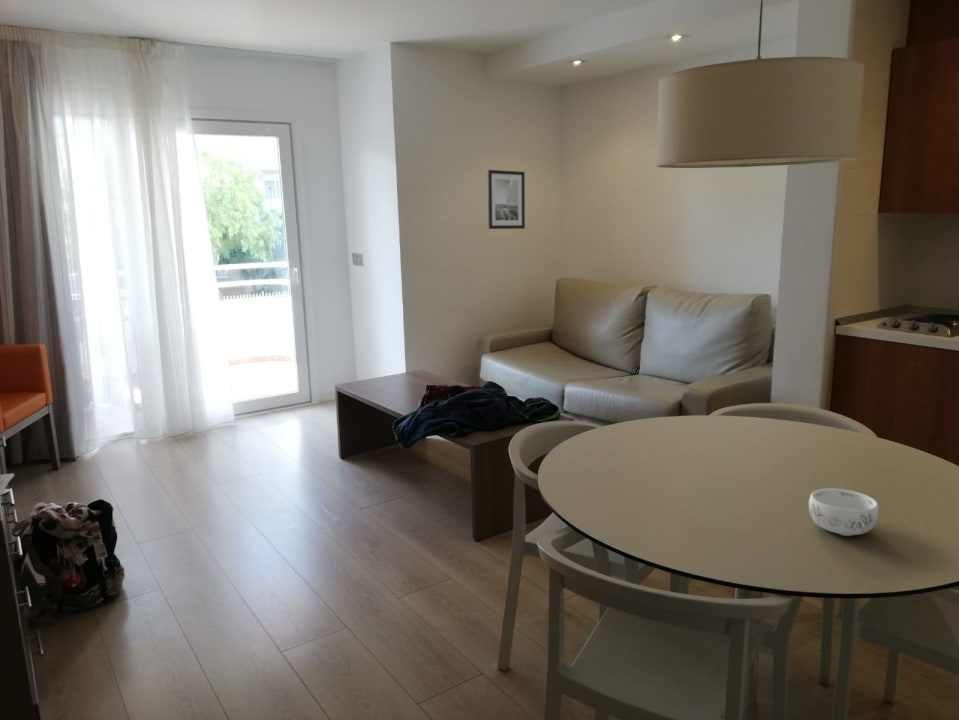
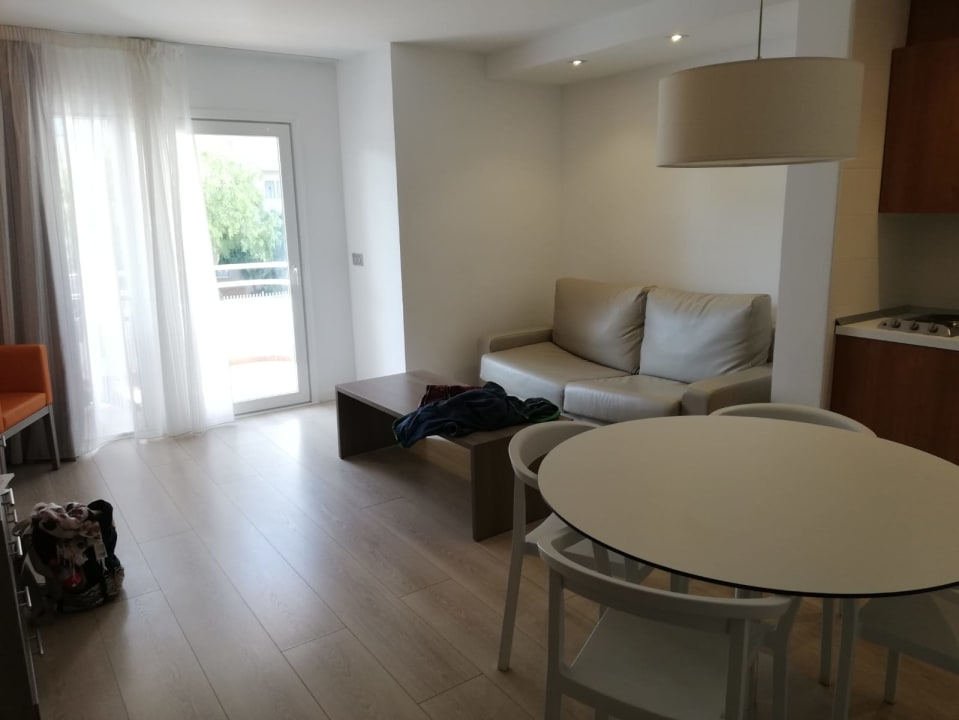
- decorative bowl [808,488,880,537]
- wall art [487,169,526,230]
